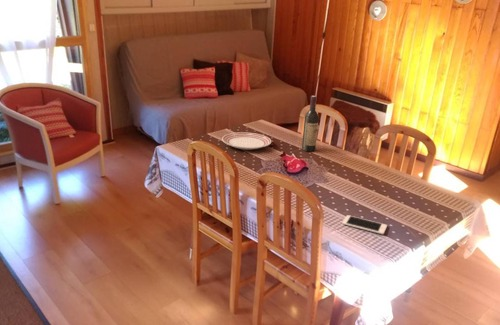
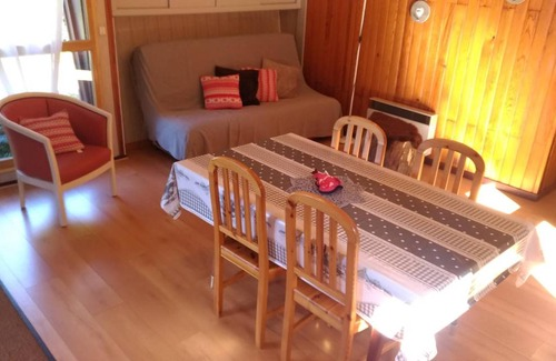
- dinner plate [221,131,272,151]
- cell phone [341,214,388,235]
- wine bottle [301,95,320,153]
